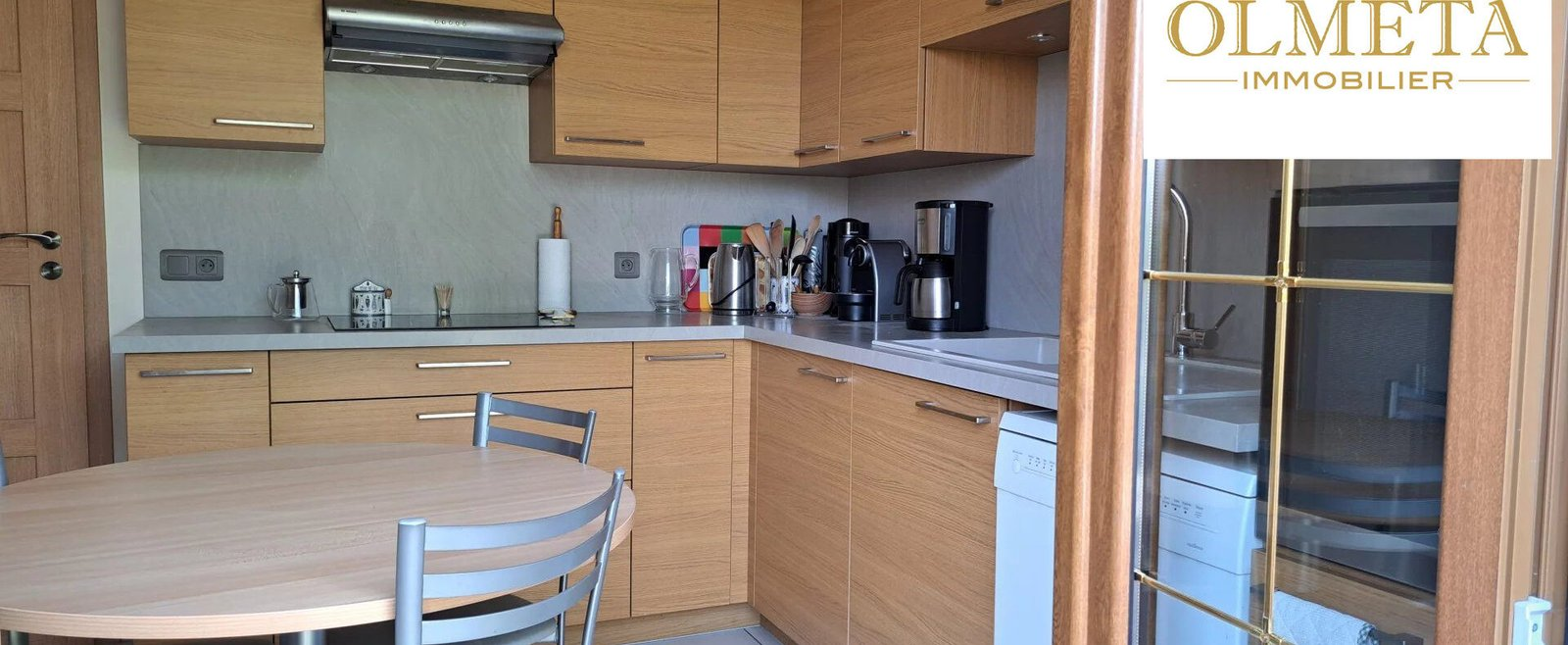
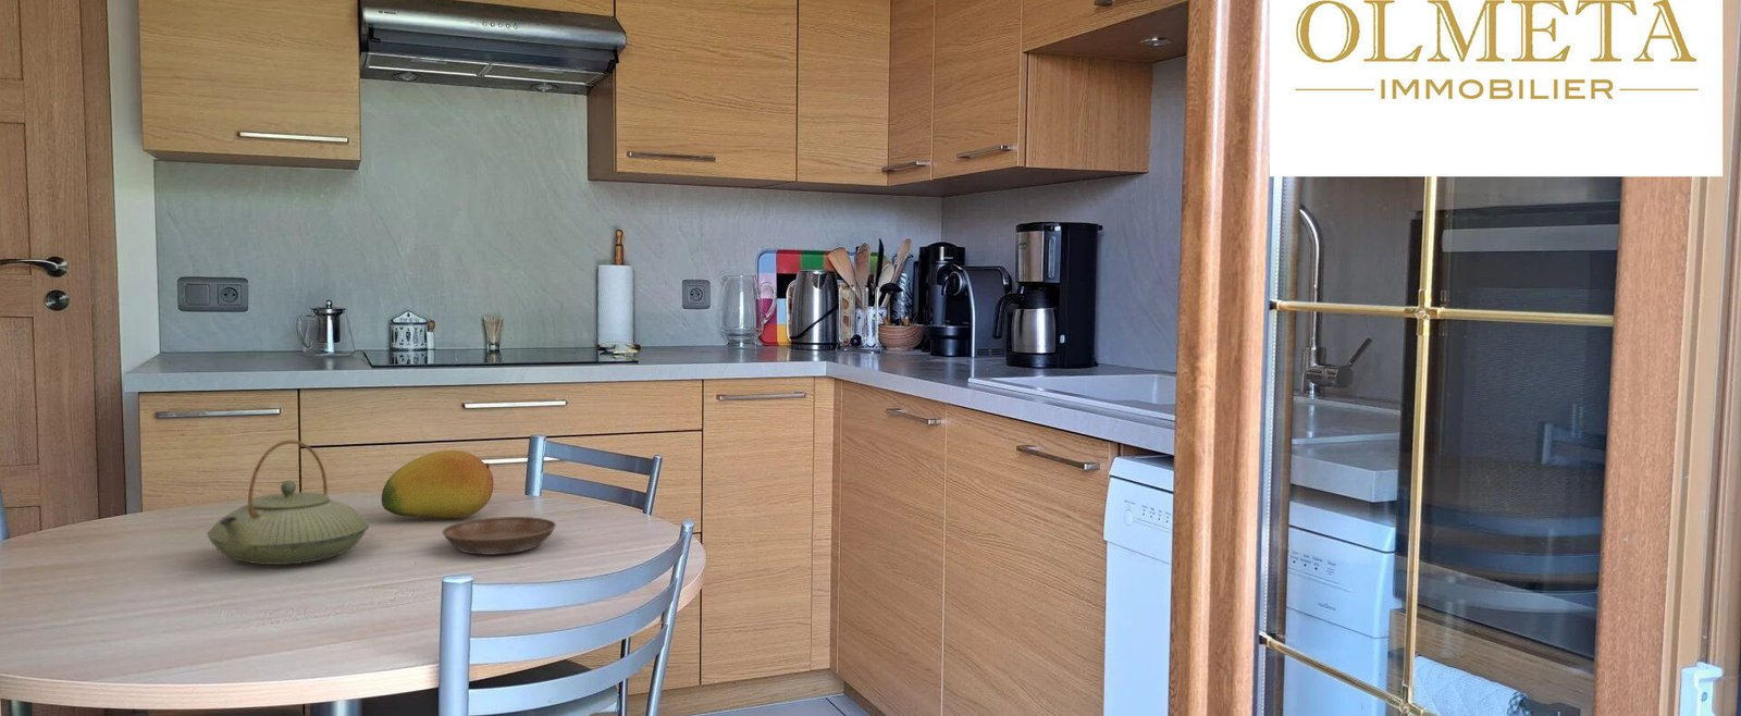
+ fruit [381,450,495,520]
+ teapot [205,440,370,566]
+ saucer [441,516,557,556]
